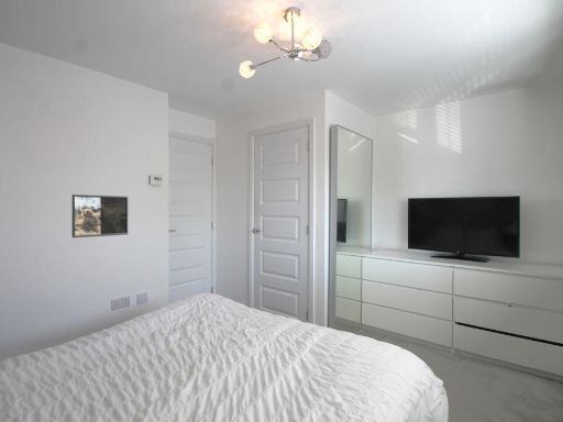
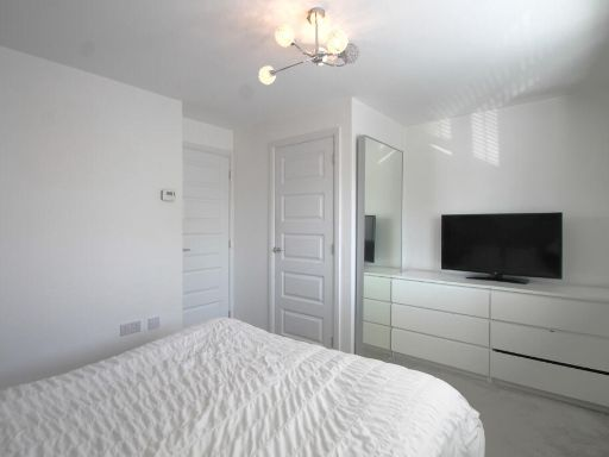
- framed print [70,193,129,238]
